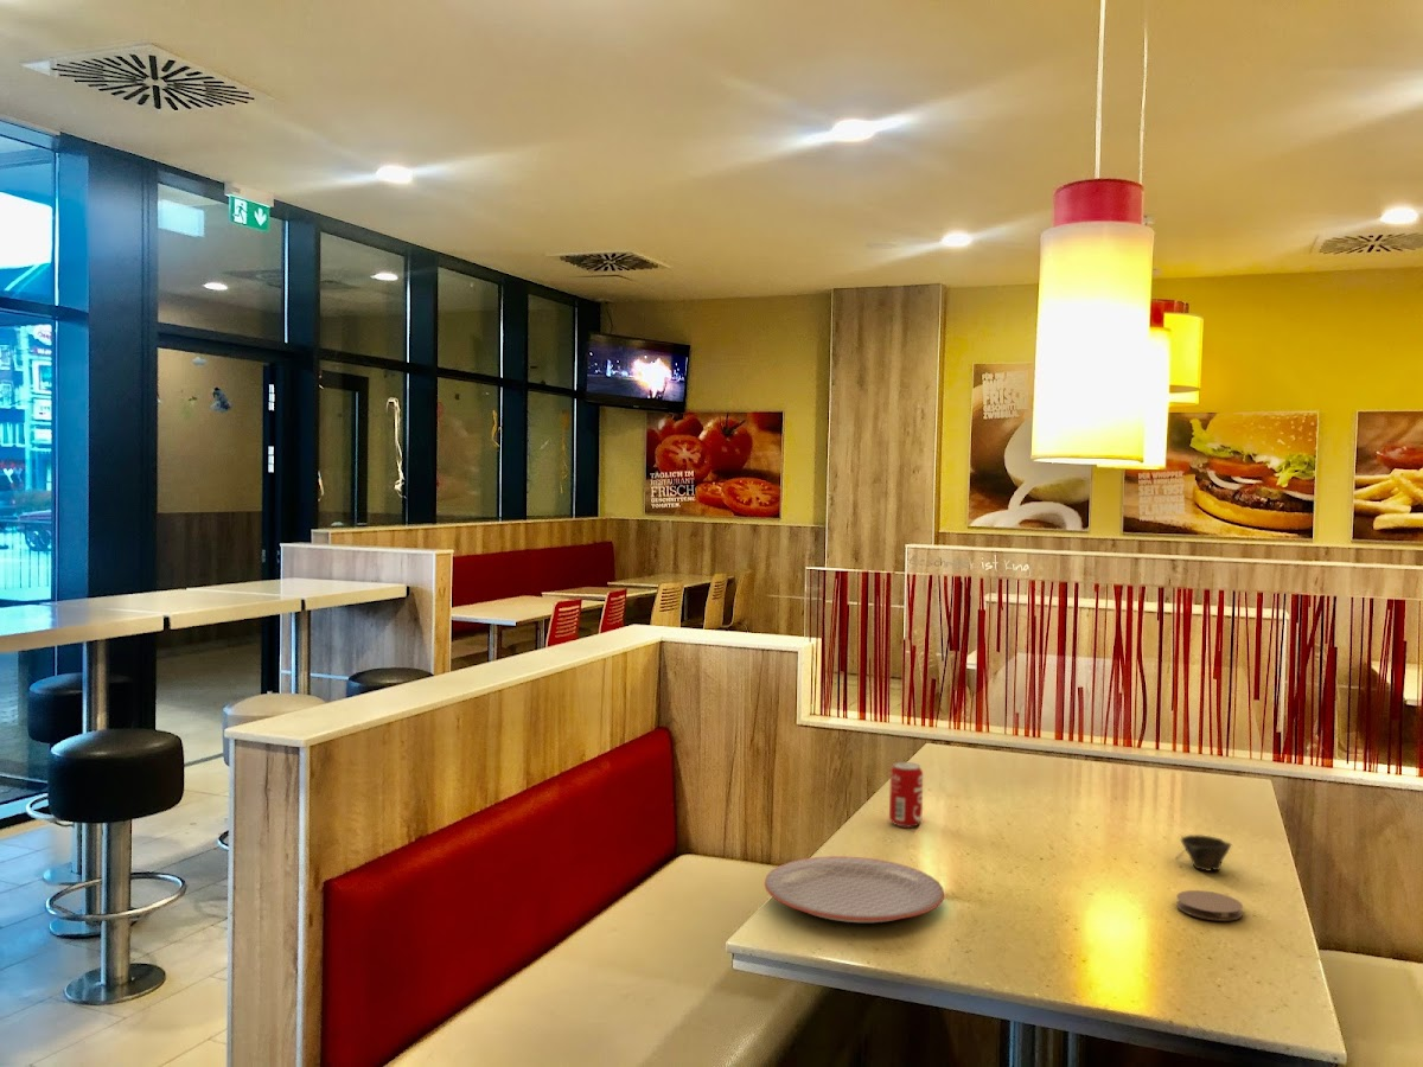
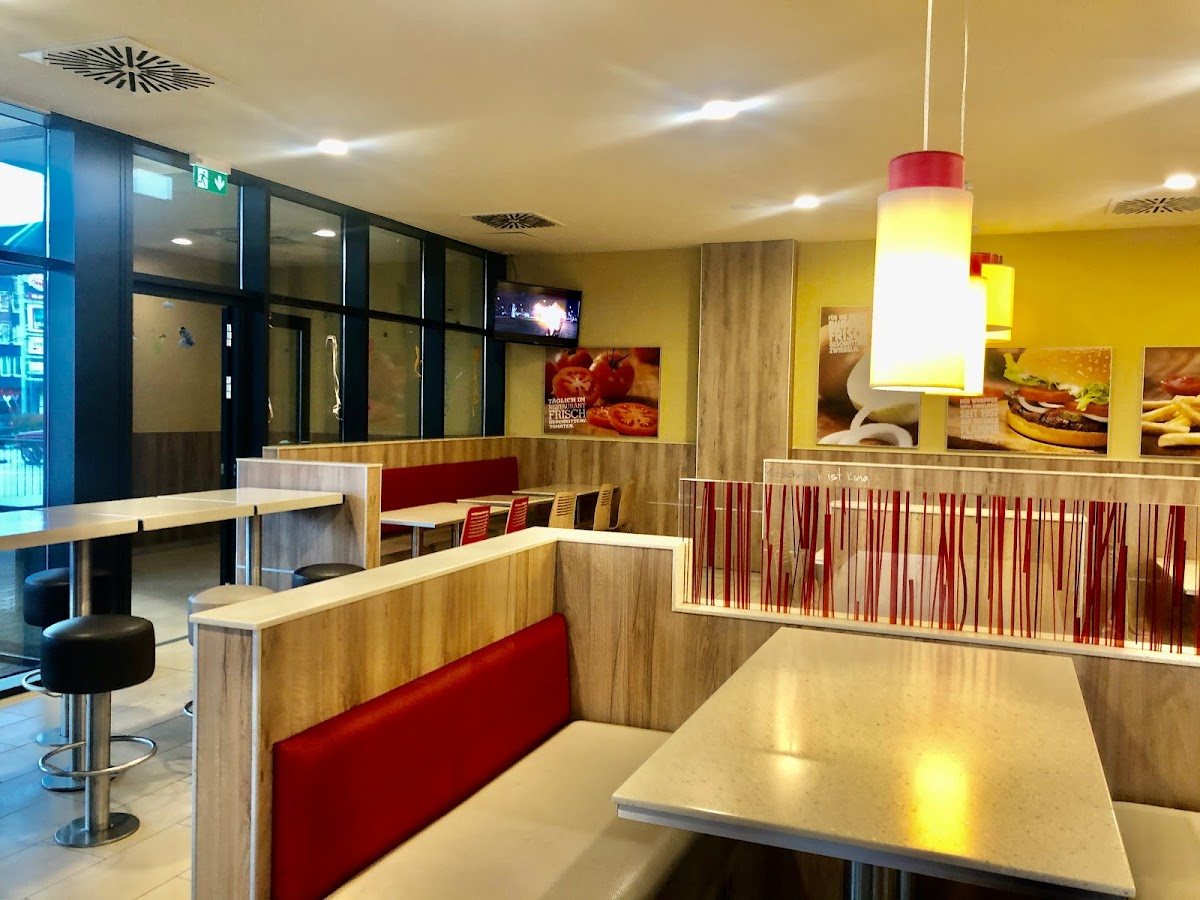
- beverage can [888,761,924,829]
- cup [1180,833,1232,873]
- coaster [1175,889,1244,922]
- plate [764,855,945,924]
